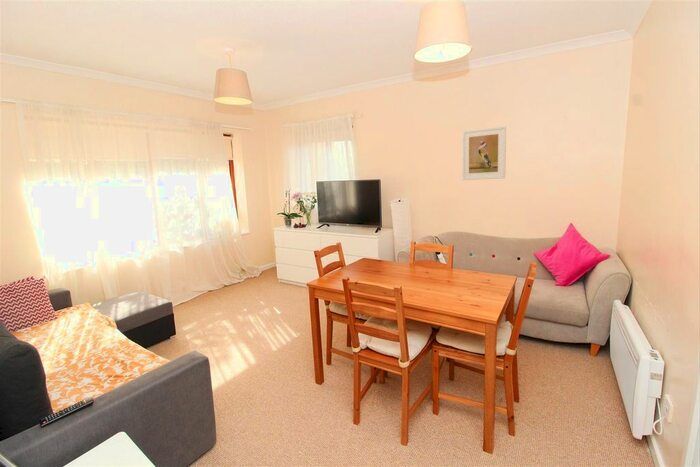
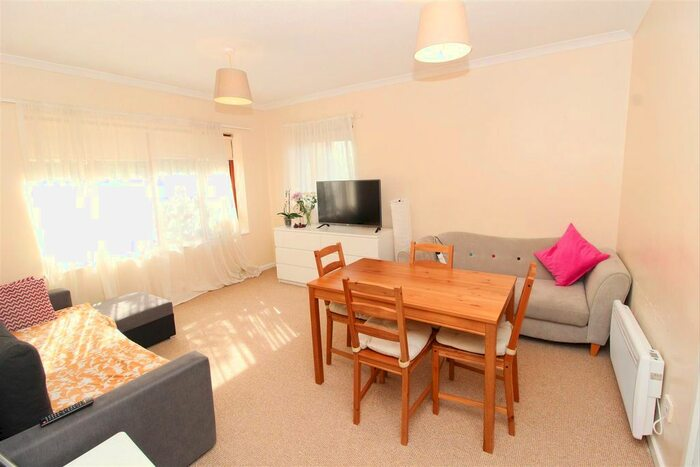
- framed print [461,125,507,181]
